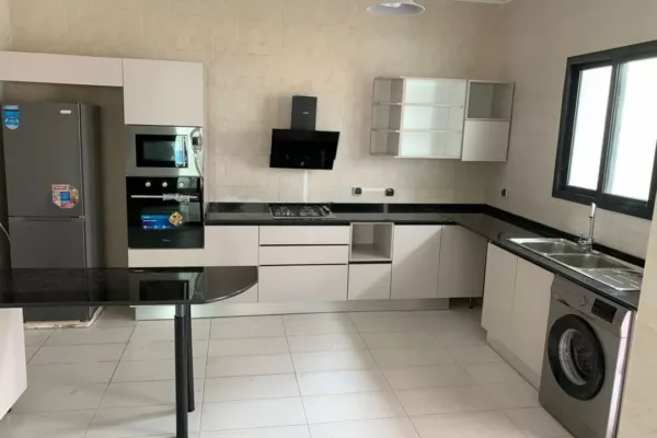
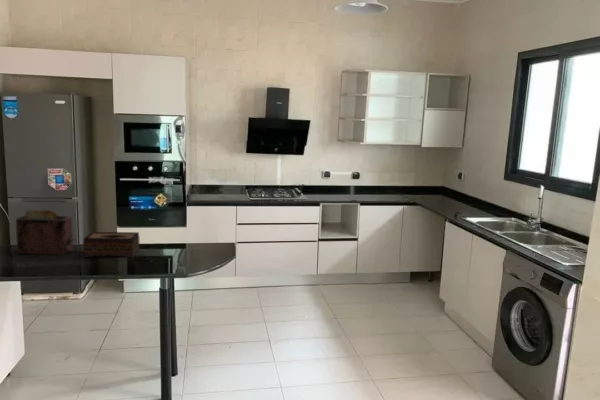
+ tissue box [82,231,140,258]
+ toaster [15,209,76,256]
